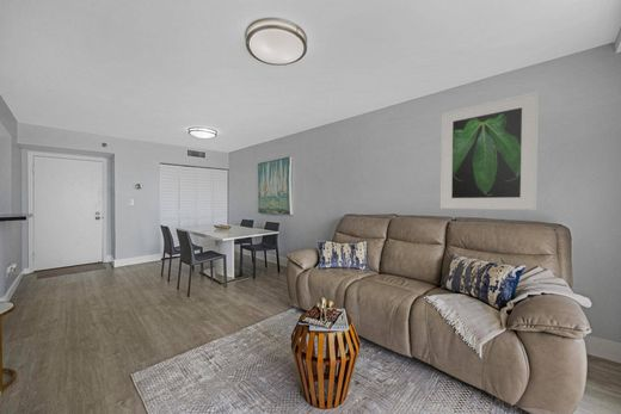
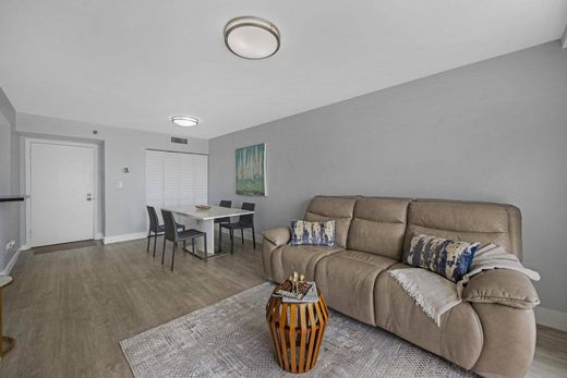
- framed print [439,89,540,211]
